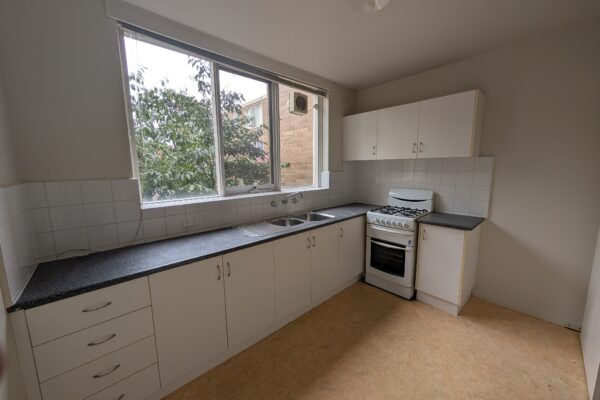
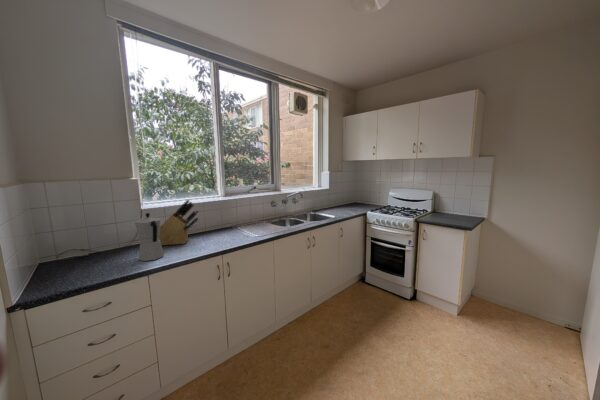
+ moka pot [134,212,165,262]
+ knife block [158,198,200,246]
